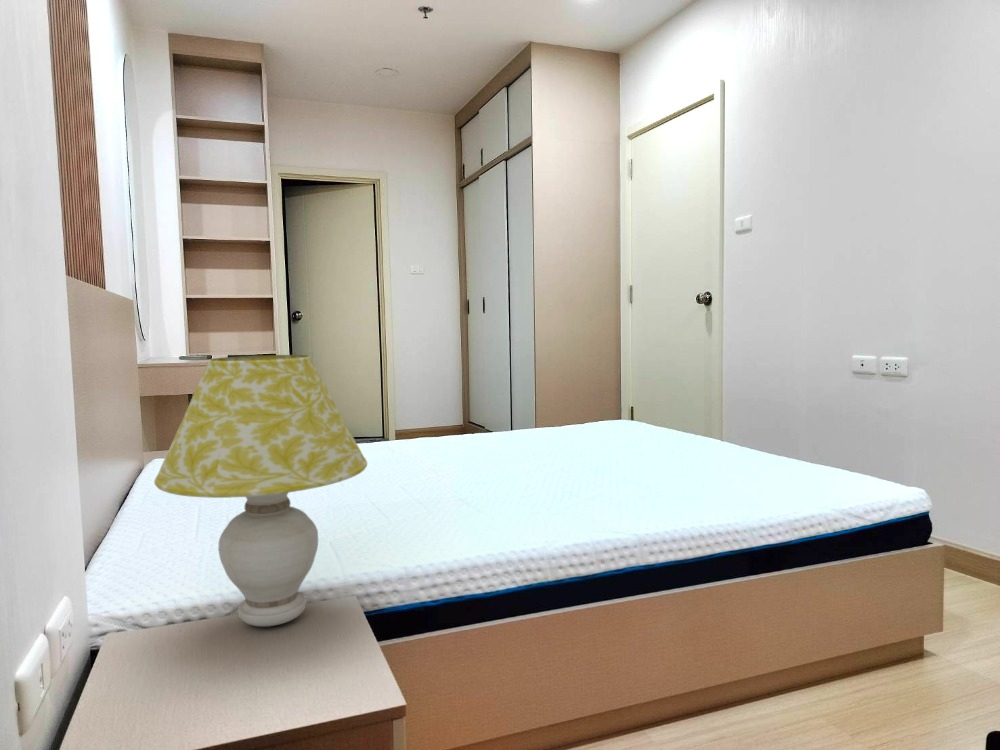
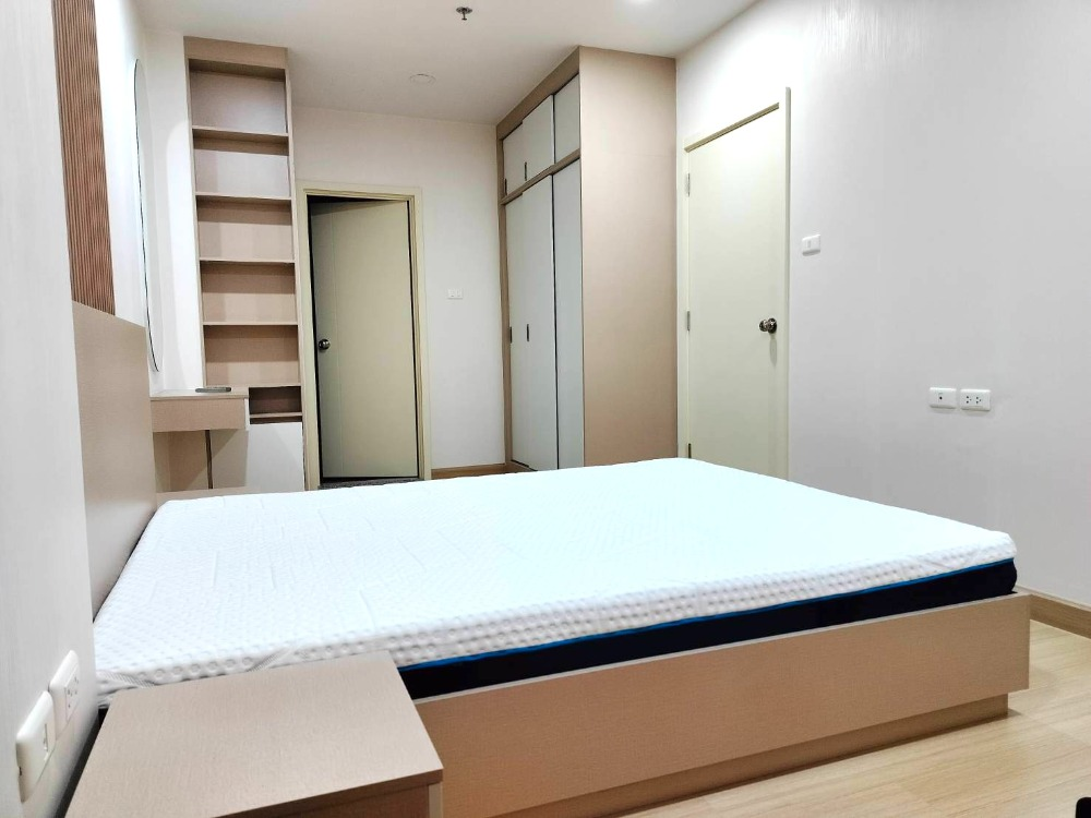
- table lamp [153,354,368,627]
